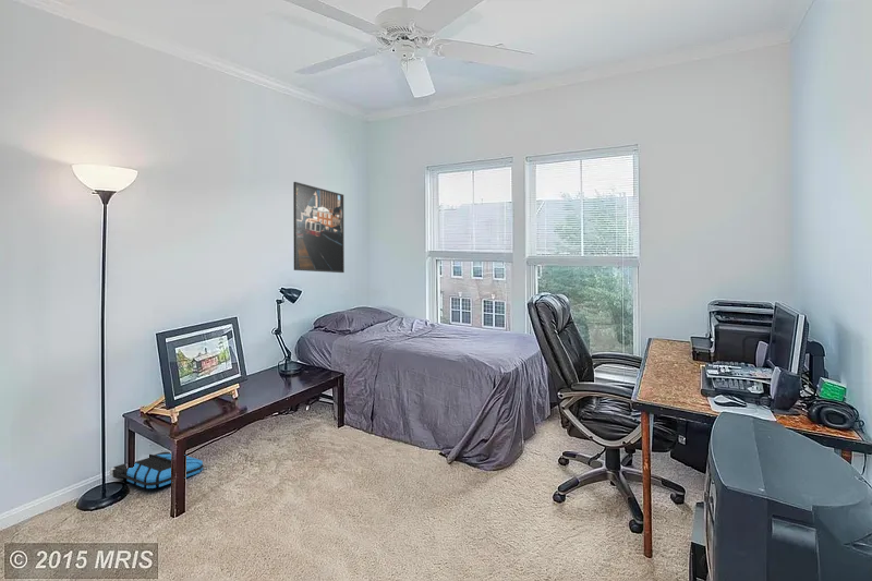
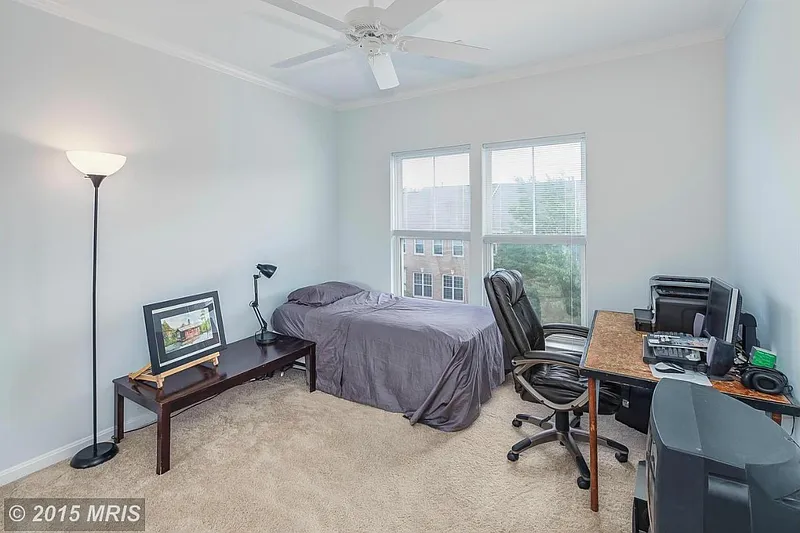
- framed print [292,181,346,274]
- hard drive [109,451,204,489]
